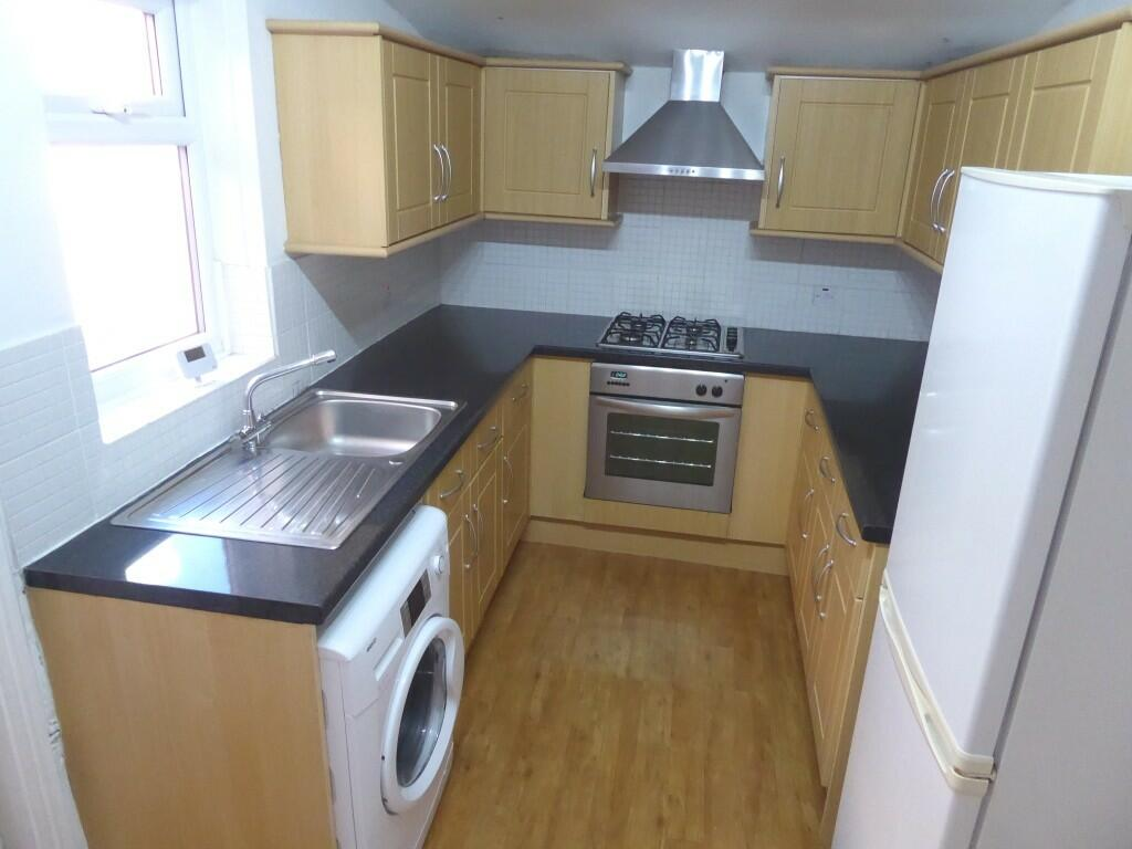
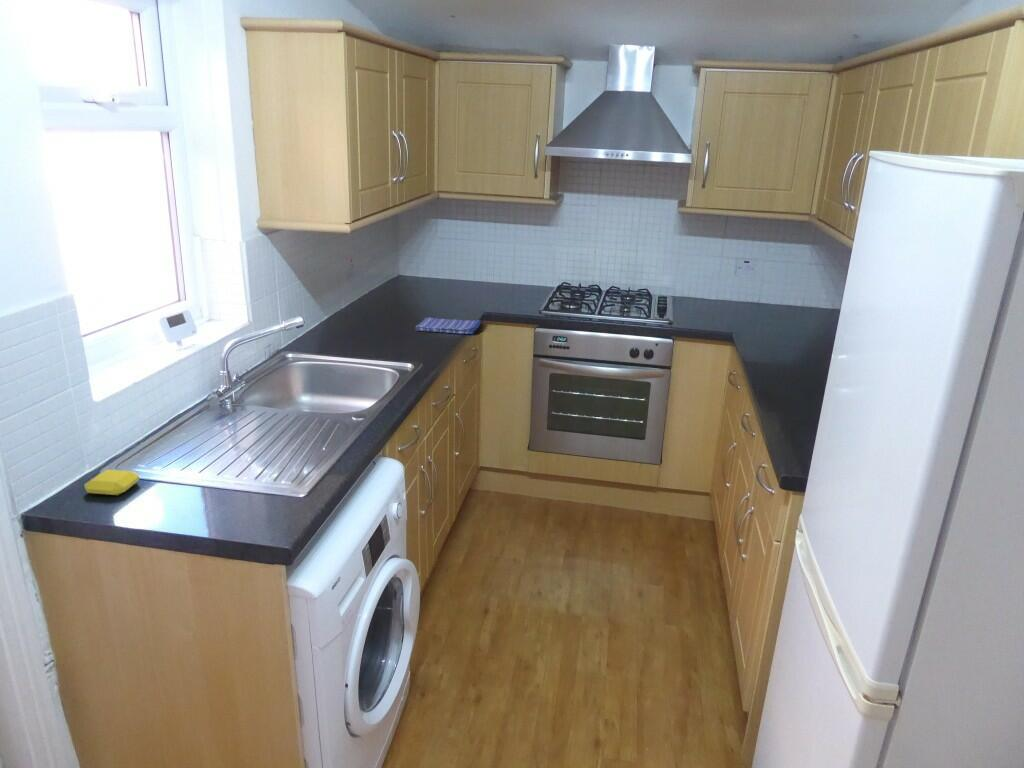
+ dish towel [415,316,483,335]
+ soap bar [83,469,140,496]
